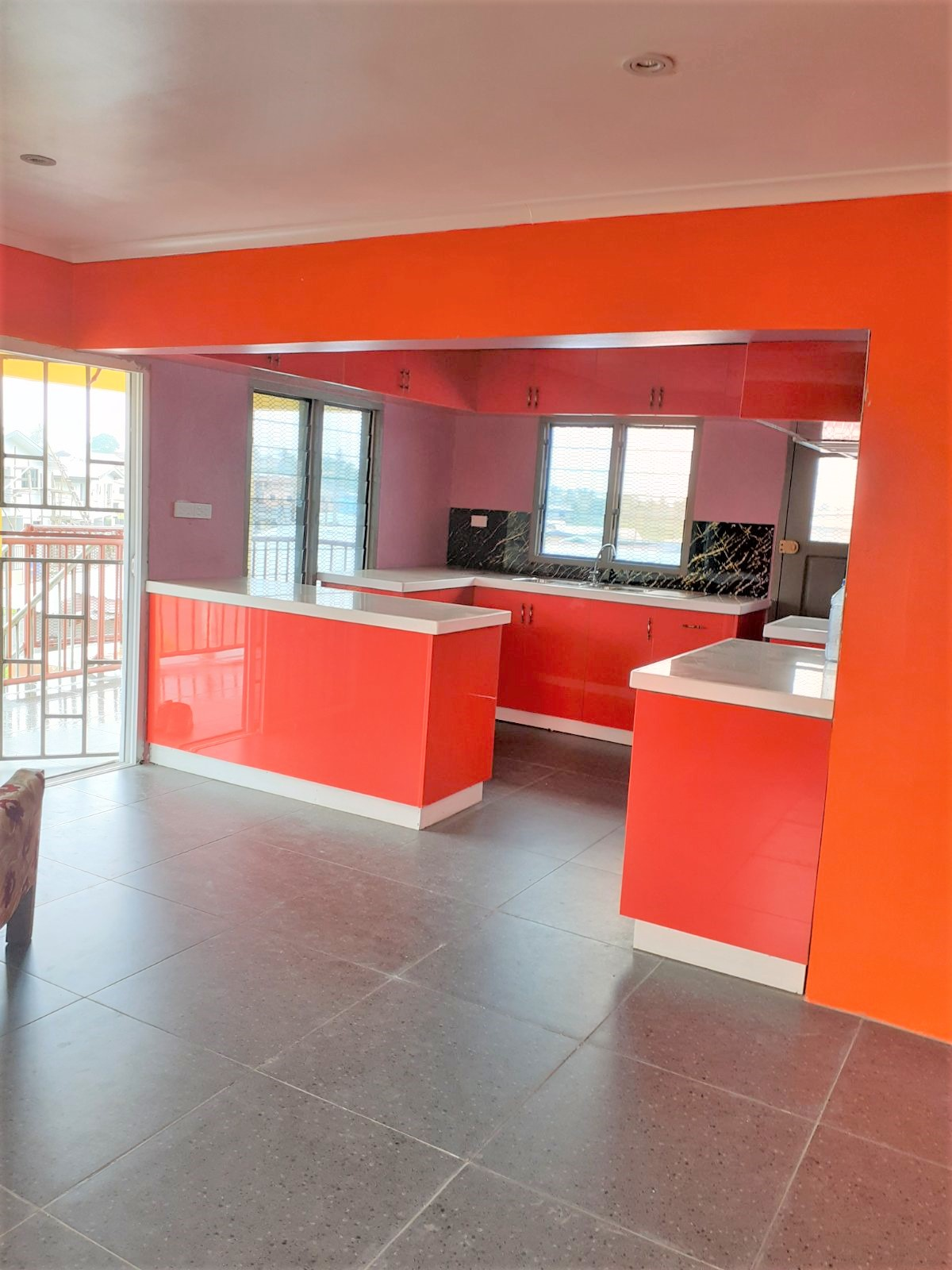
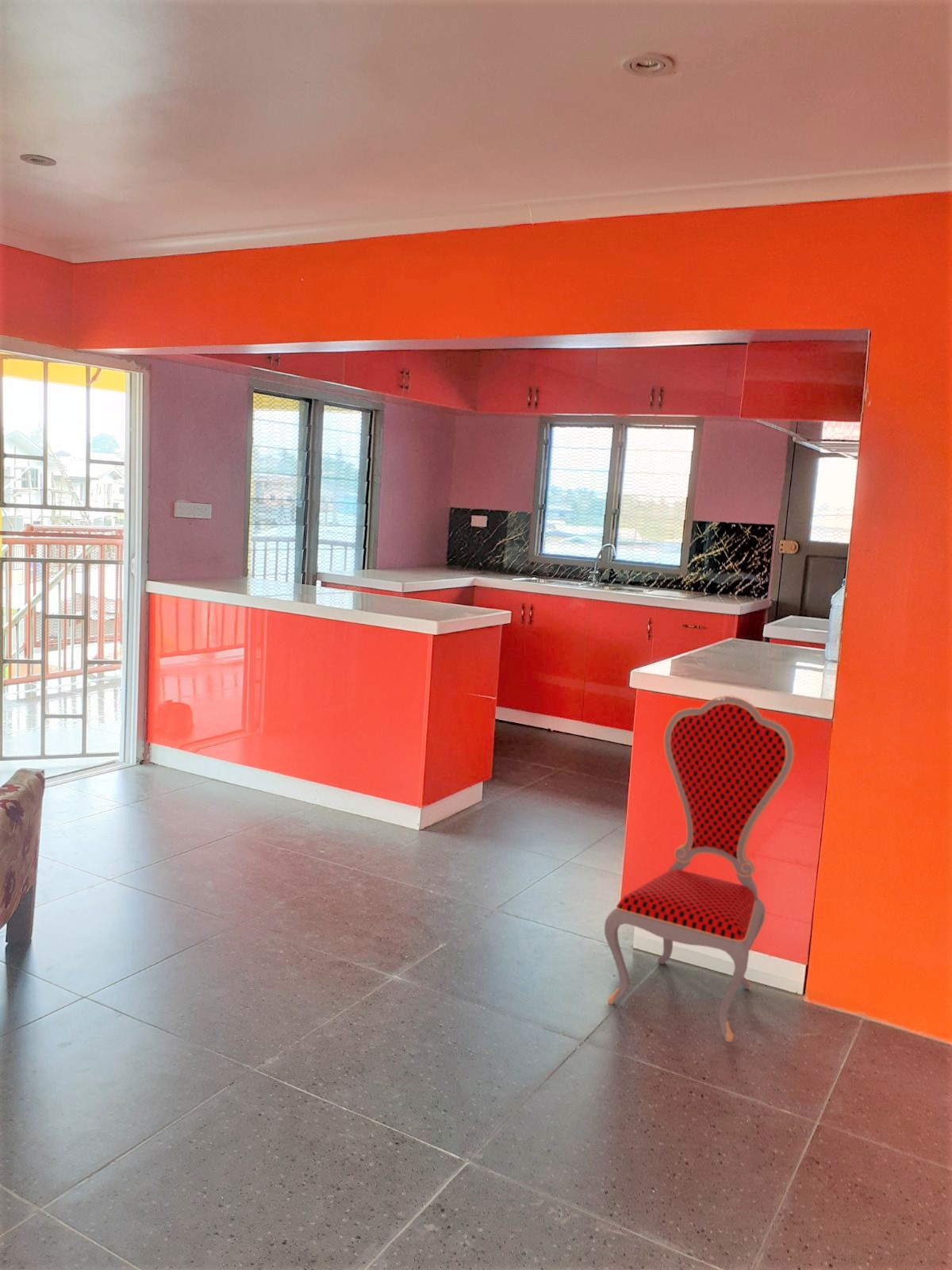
+ dining chair [604,695,795,1043]
